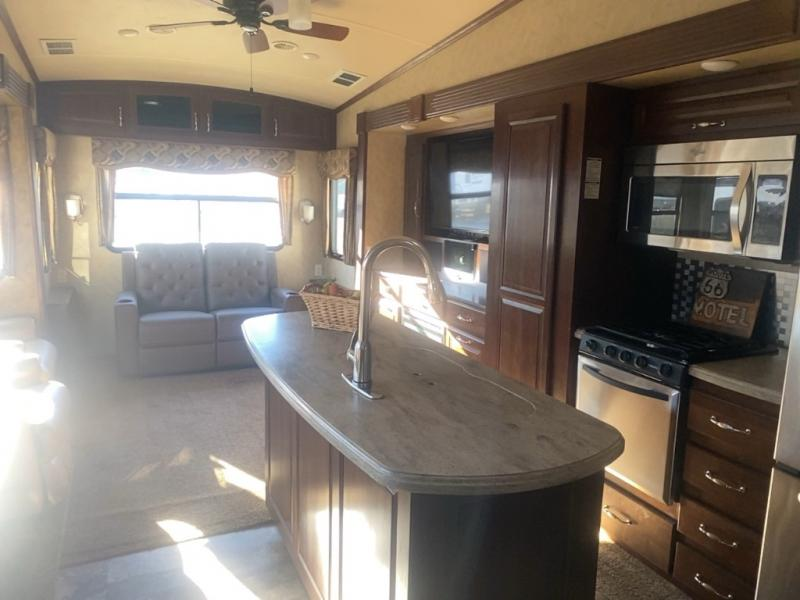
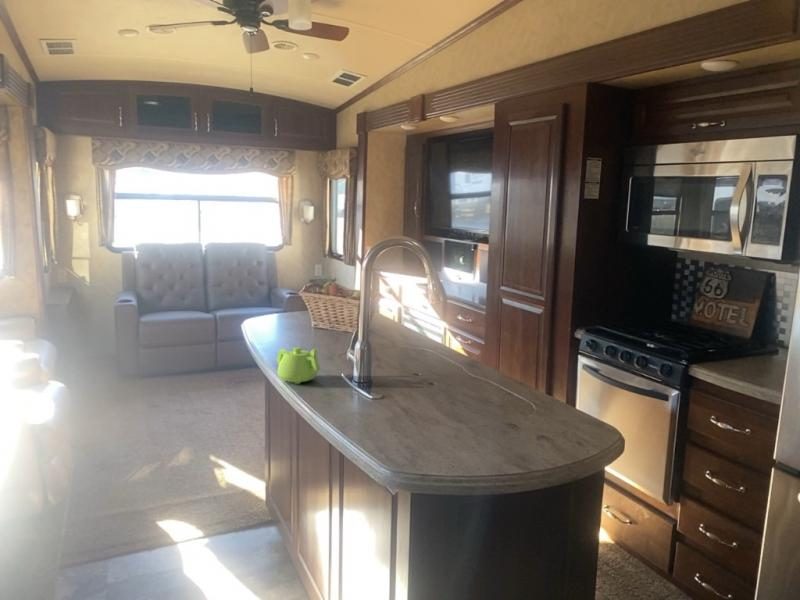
+ teapot [276,346,321,385]
